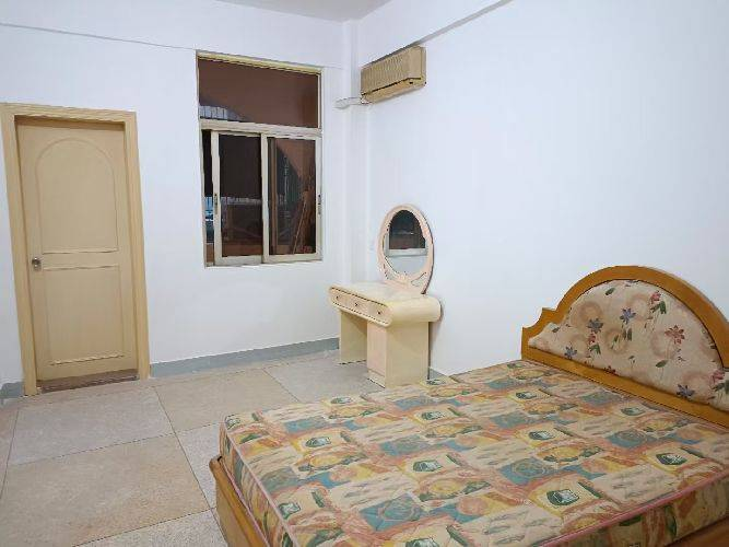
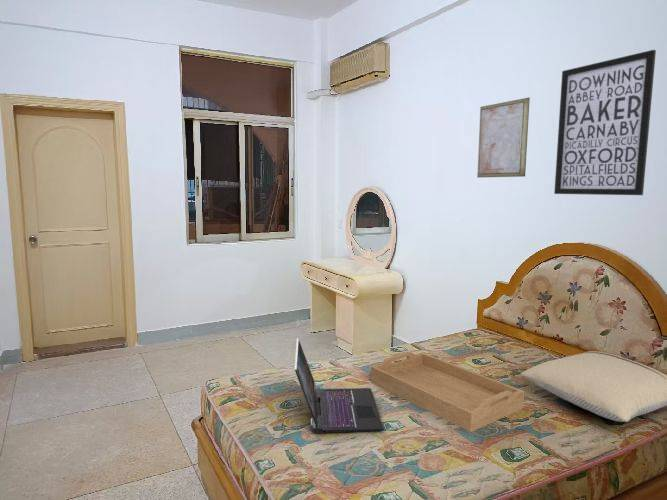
+ pillow [520,350,667,423]
+ laptop [294,338,384,434]
+ wall art [476,97,531,179]
+ serving tray [370,351,525,433]
+ wall art [553,49,657,196]
